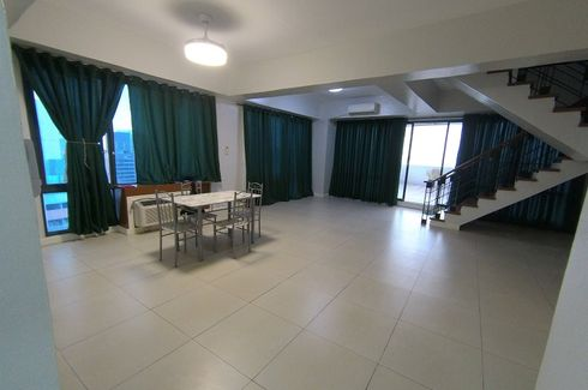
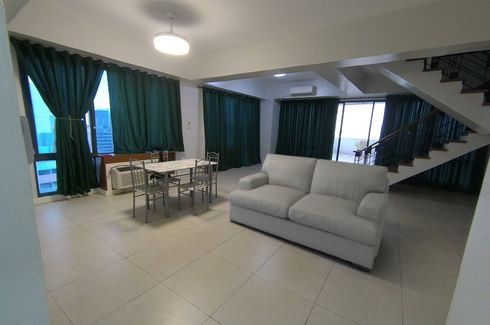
+ sofa [228,153,390,273]
